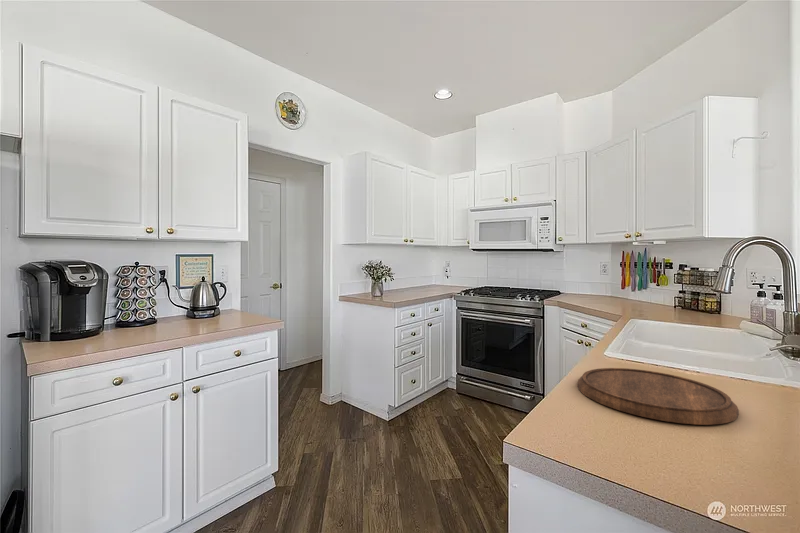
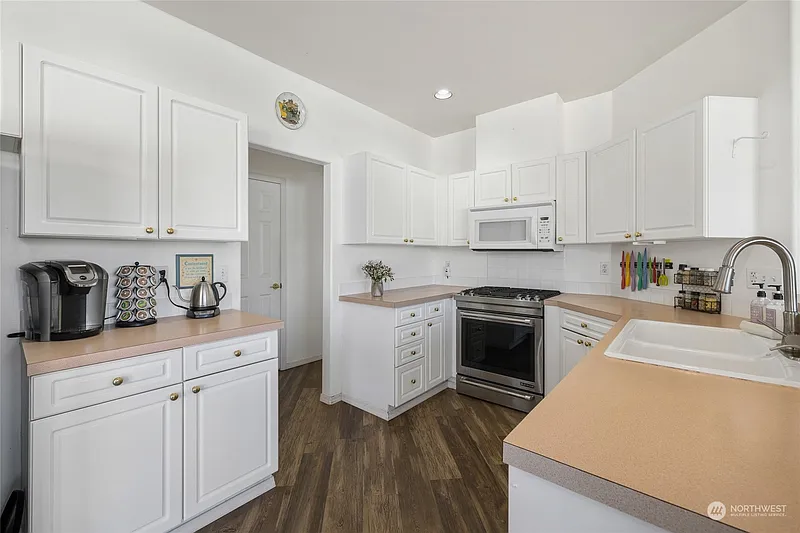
- cutting board [577,367,740,426]
